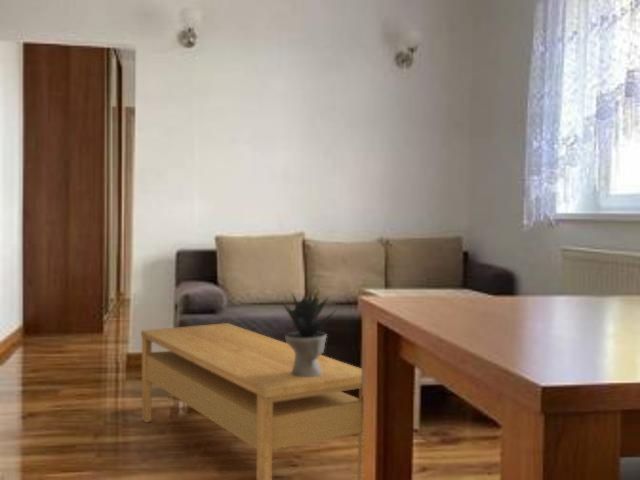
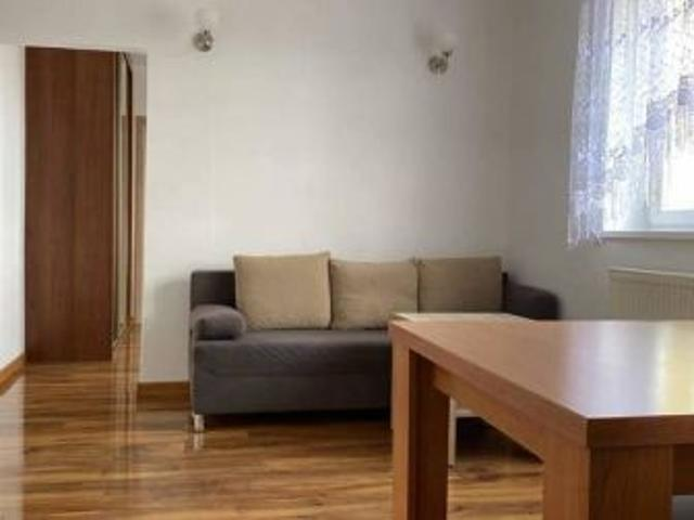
- coffee table [140,322,363,480]
- potted plant [280,285,340,377]
